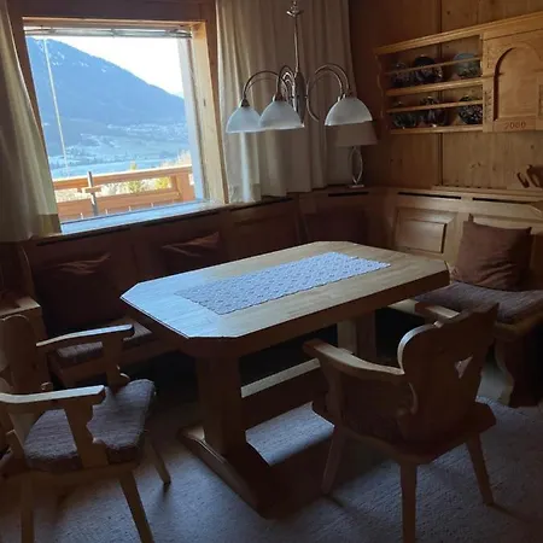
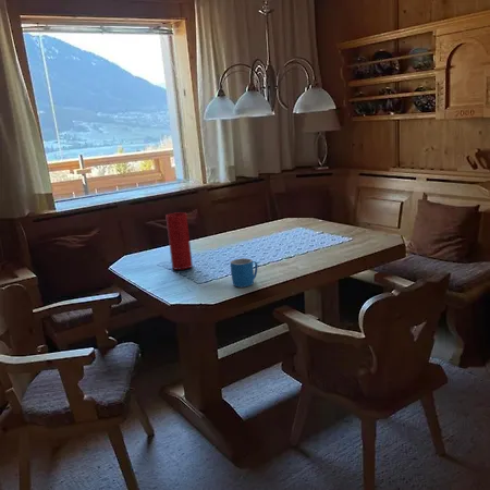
+ mug [229,257,258,289]
+ vase [164,211,194,270]
